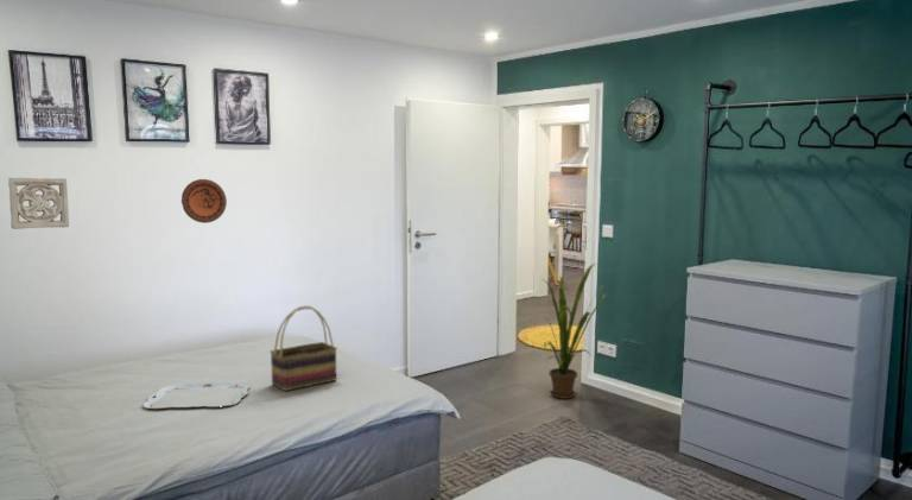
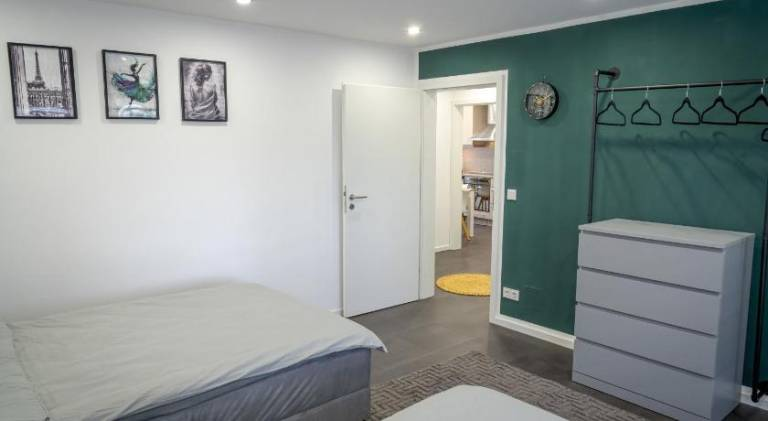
- serving tray [142,381,251,410]
- wall ornament [7,177,70,230]
- woven basket [268,304,338,392]
- decorative plate [180,178,228,224]
- house plant [540,262,607,400]
